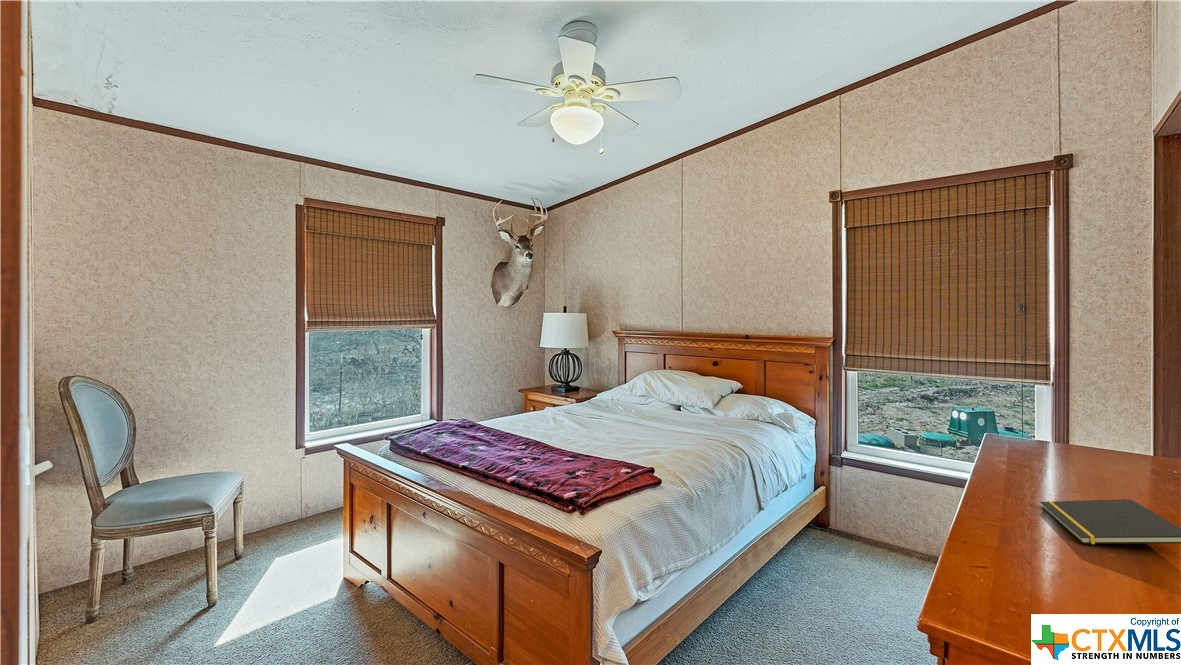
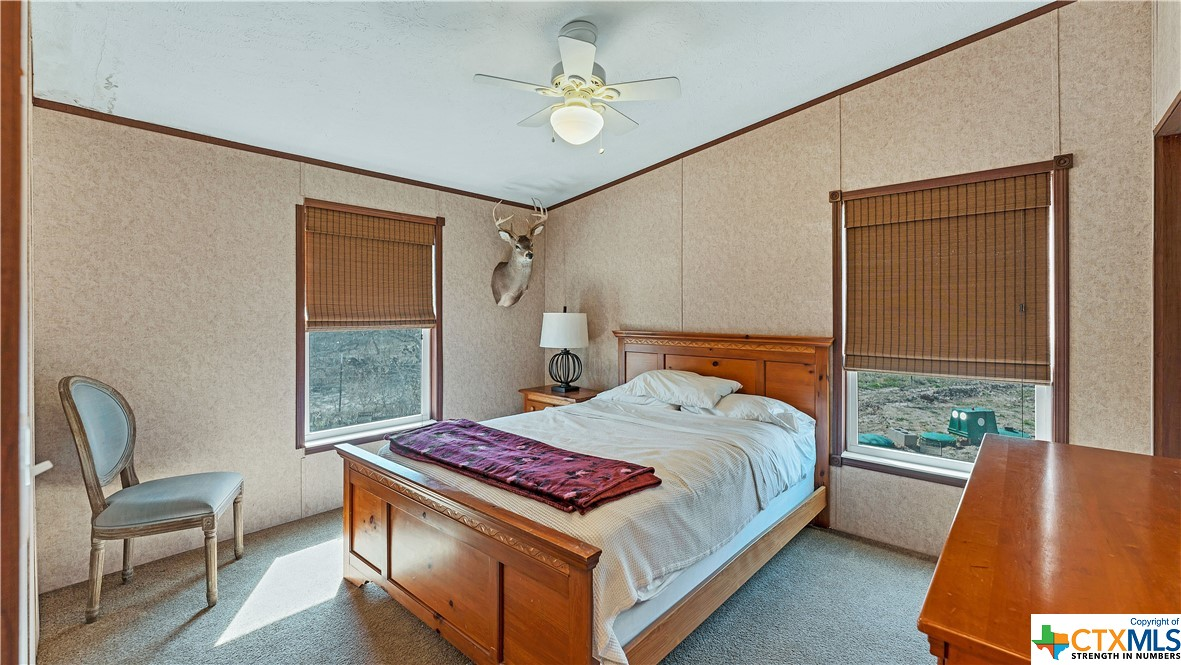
- notepad [1040,498,1181,545]
